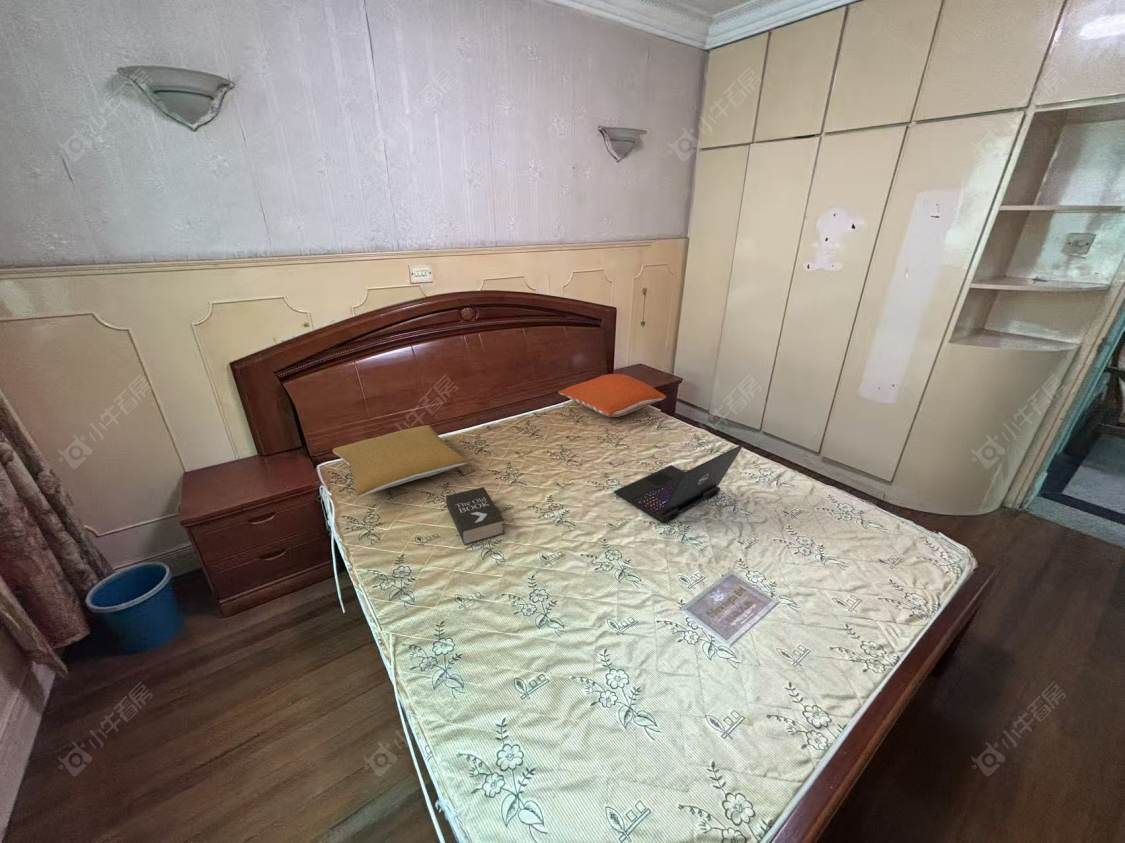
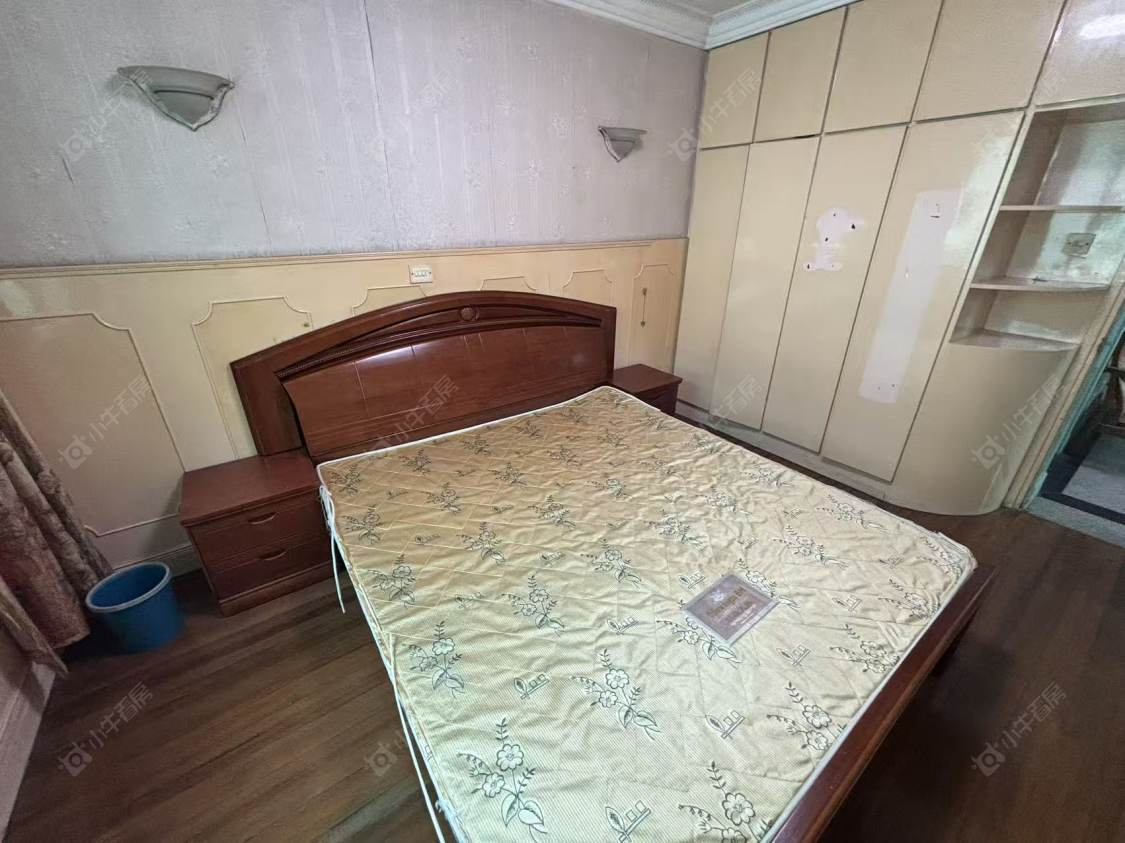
- pillow [331,424,468,498]
- laptop [613,443,744,524]
- book [445,486,506,546]
- pillow [557,373,667,418]
